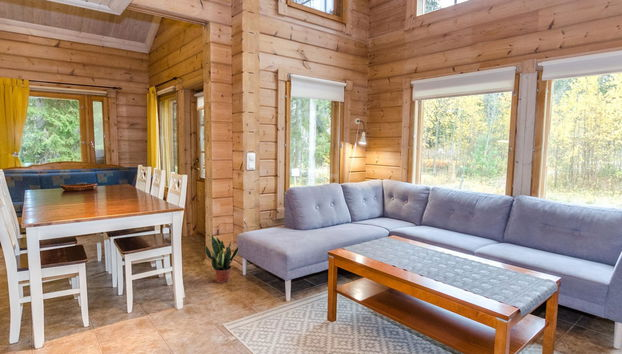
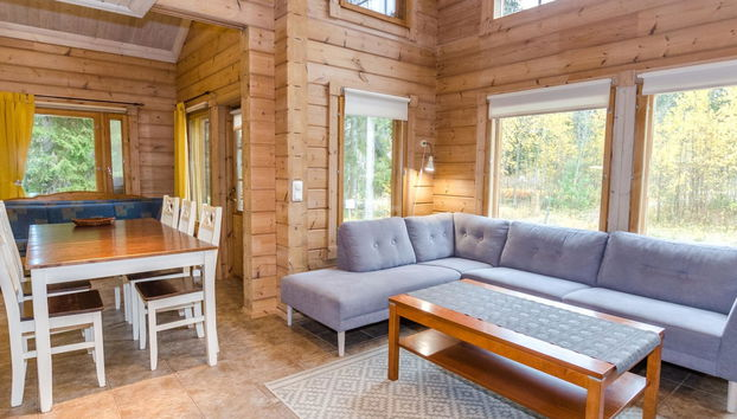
- potted plant [204,234,240,284]
